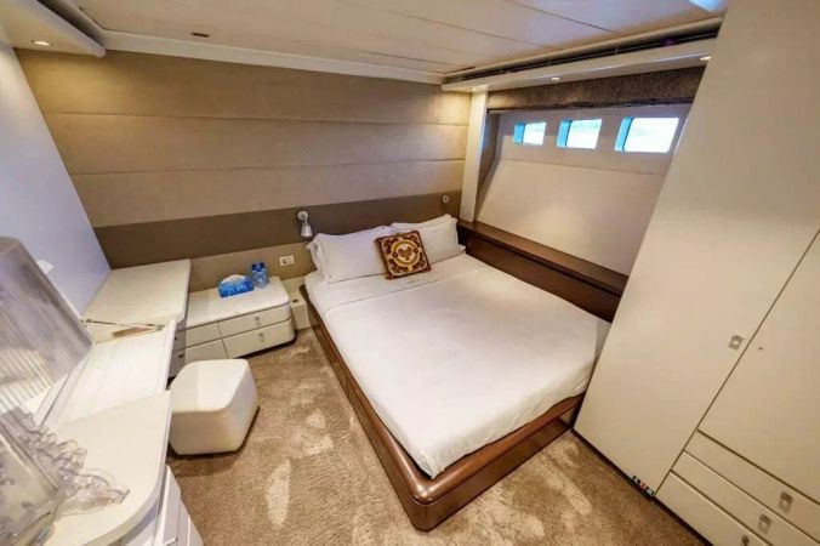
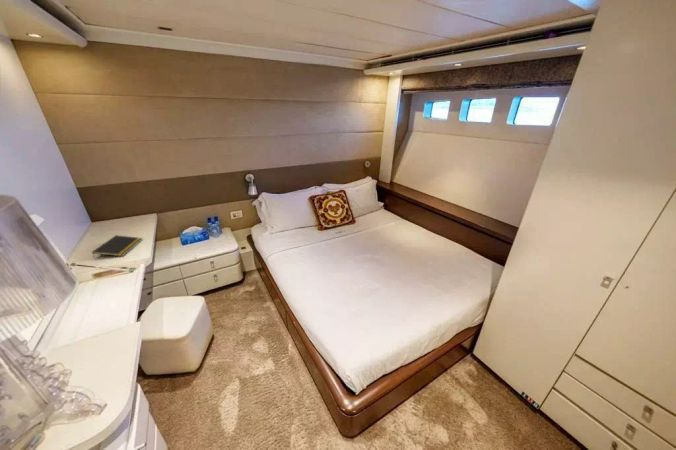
+ notepad [91,234,143,259]
